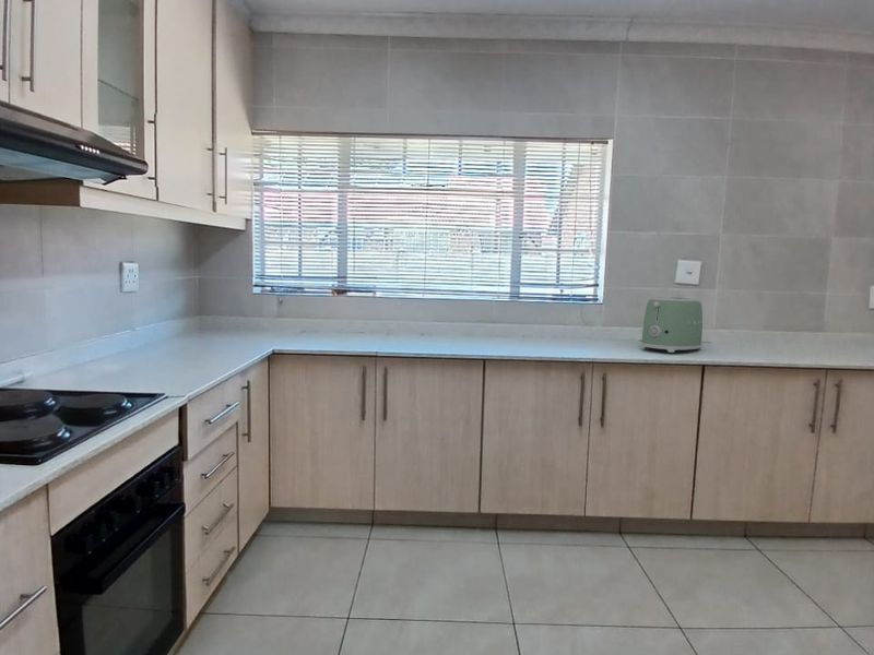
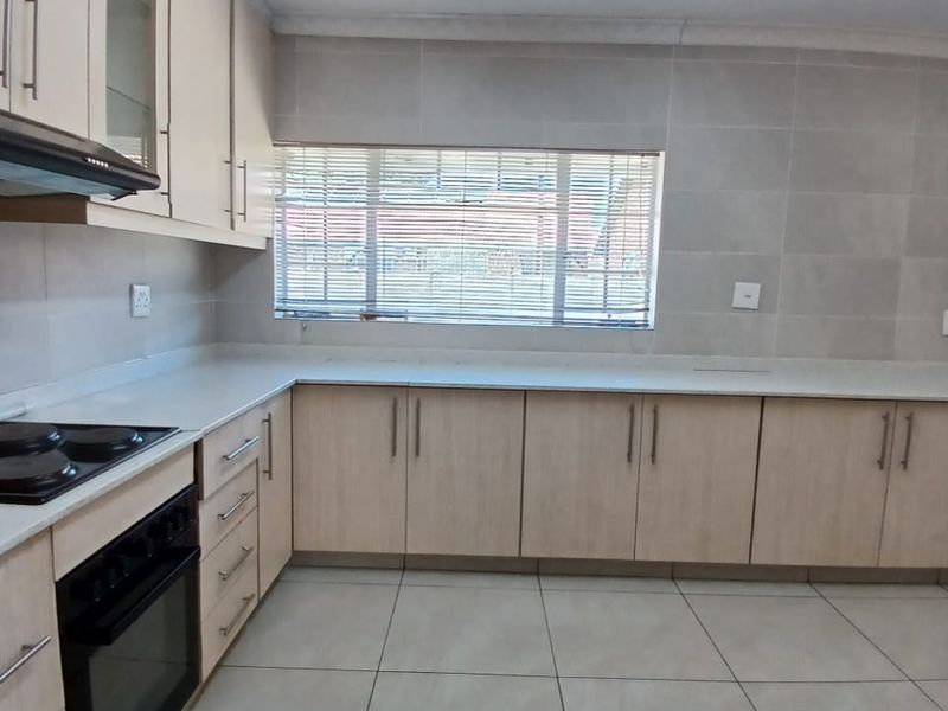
- toaster [640,296,704,354]
